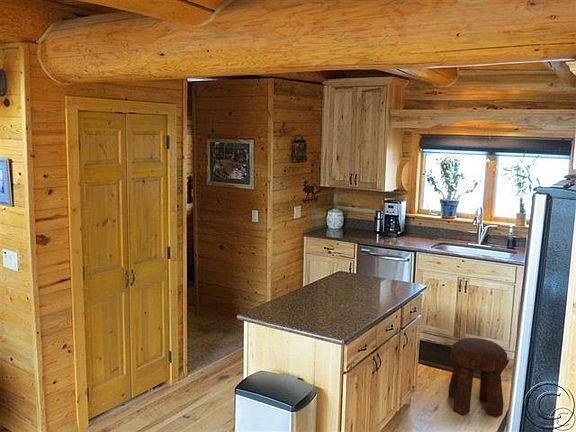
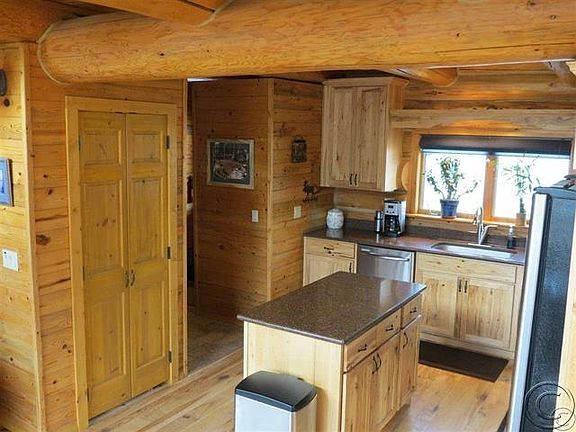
- stool [447,337,508,419]
